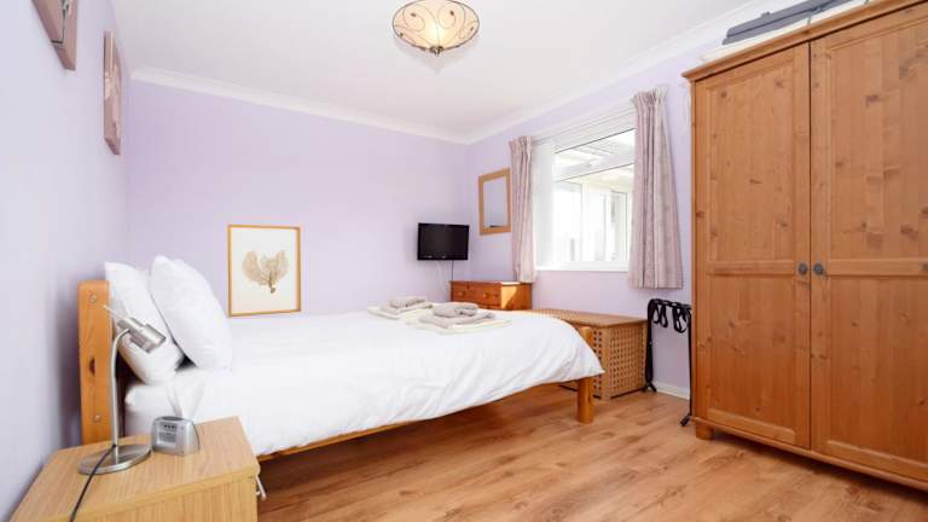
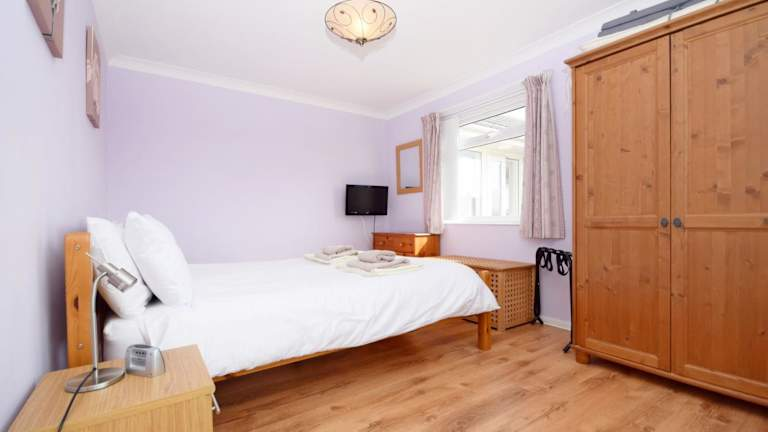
- wall art [226,224,302,318]
